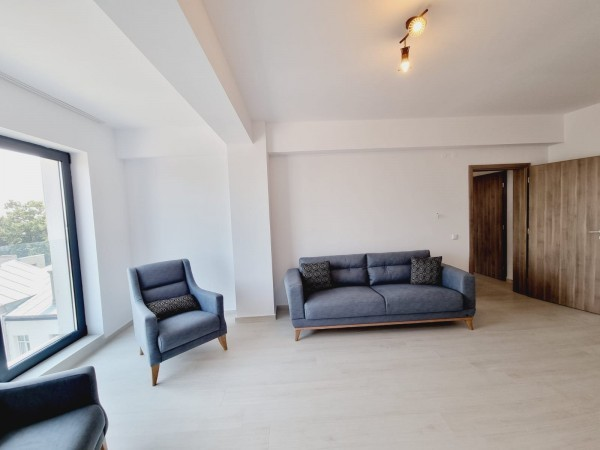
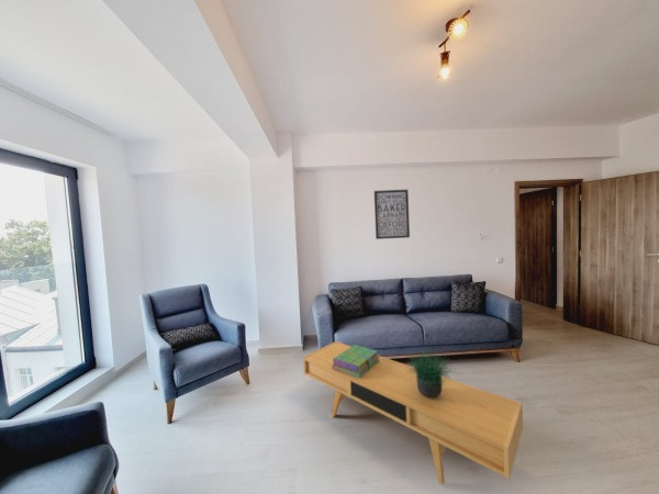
+ wall art [373,189,411,240]
+ tv console [302,340,524,486]
+ potted plant [404,343,458,397]
+ stack of books [332,344,380,379]
